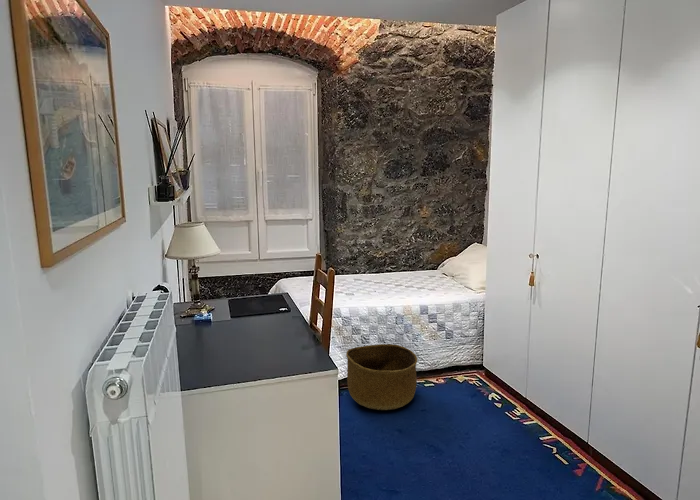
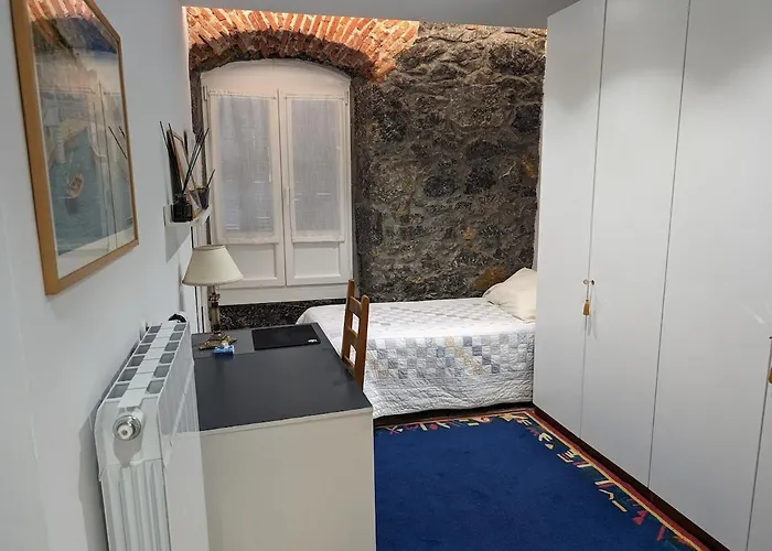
- basket [345,343,418,411]
